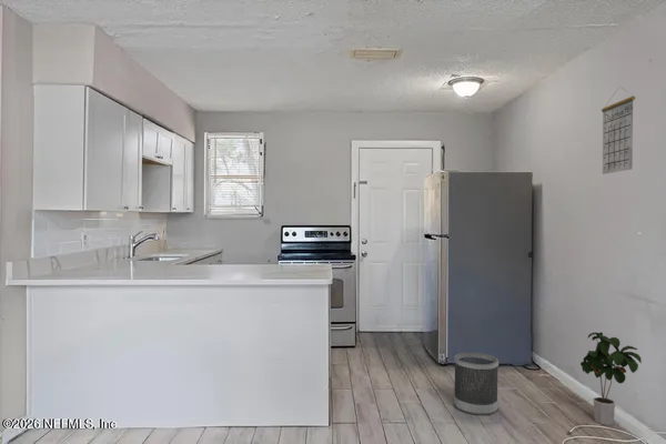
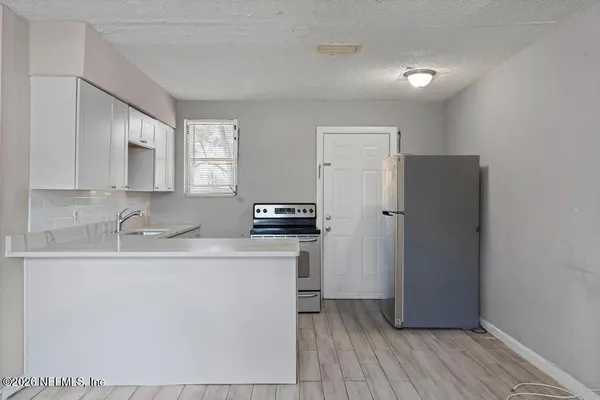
- calendar [601,87,636,175]
- wastebasket [453,352,500,416]
- potted plant [579,331,643,426]
